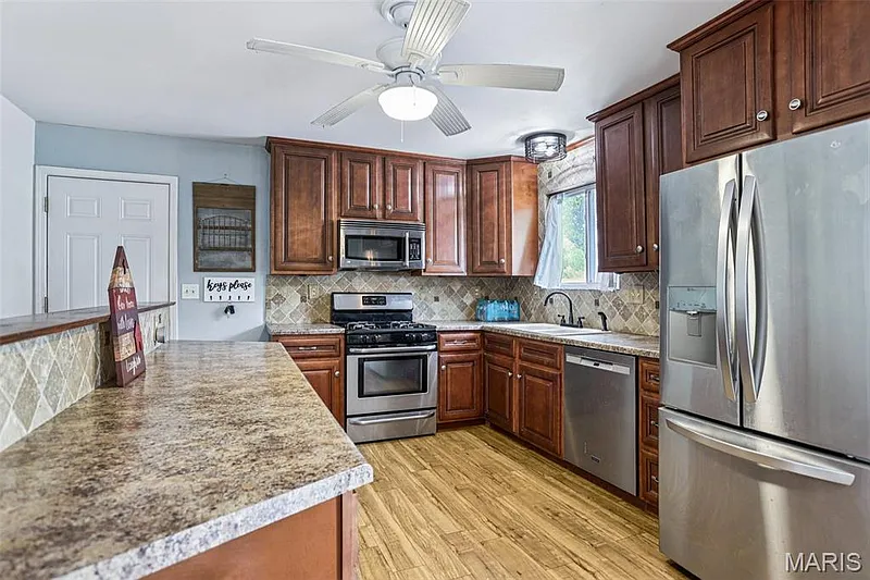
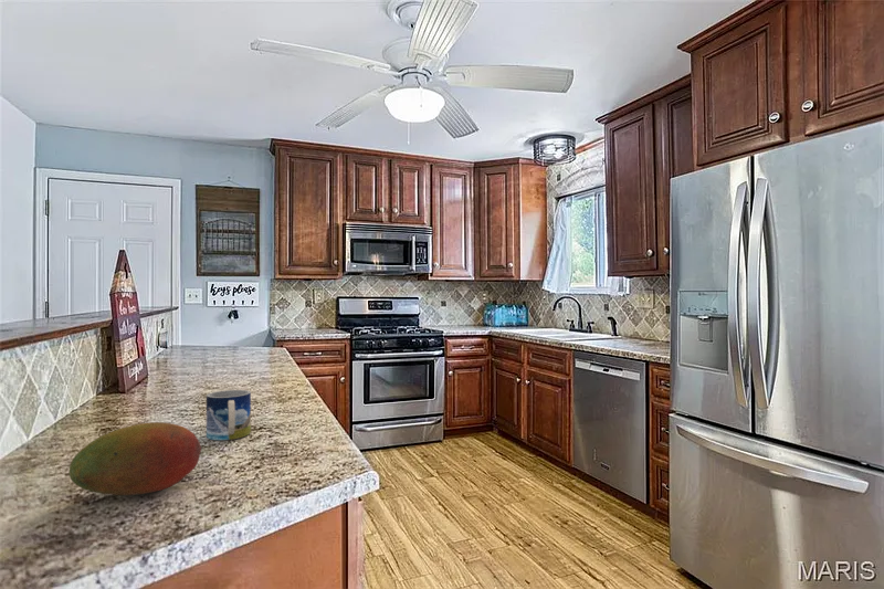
+ mug [206,389,252,441]
+ fruit [69,421,202,496]
